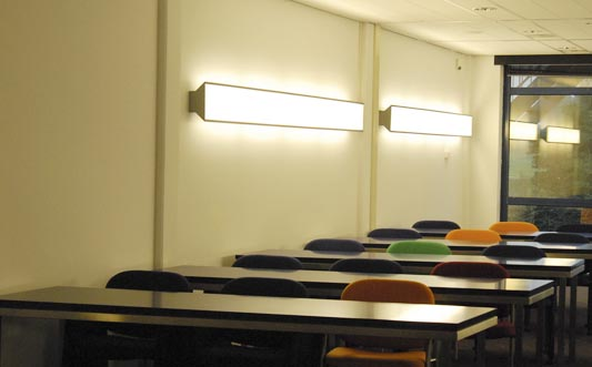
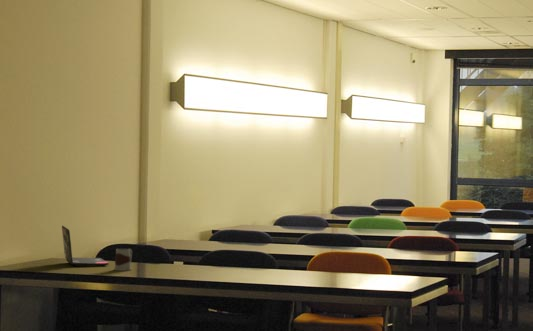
+ mug [113,248,133,272]
+ laptop [61,225,110,268]
